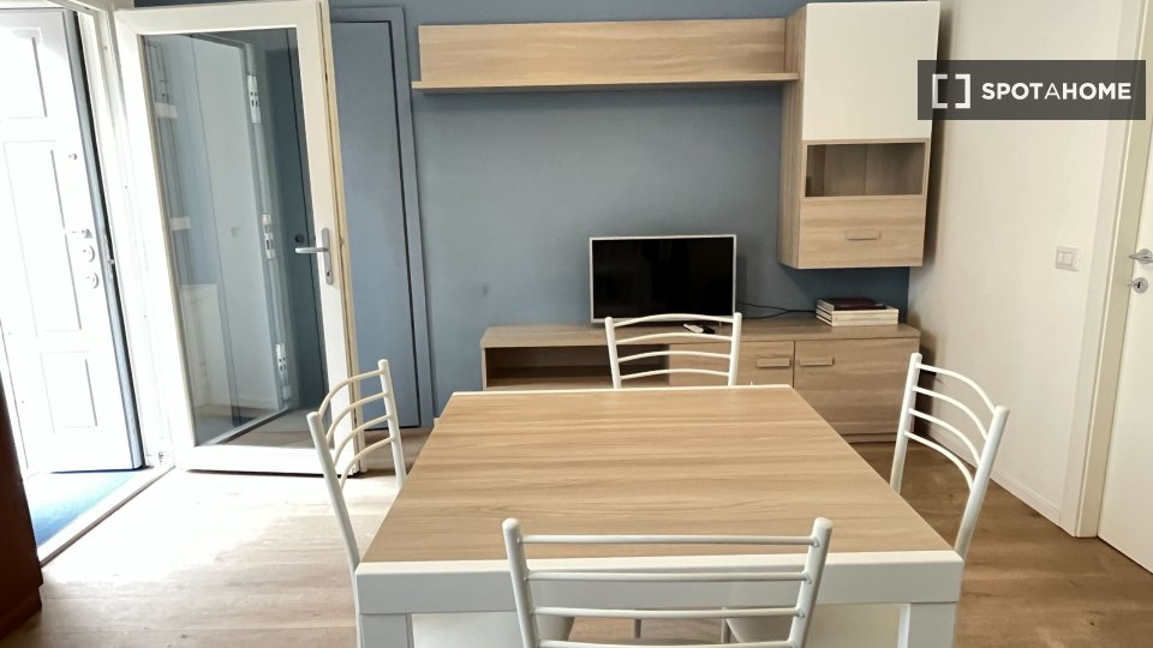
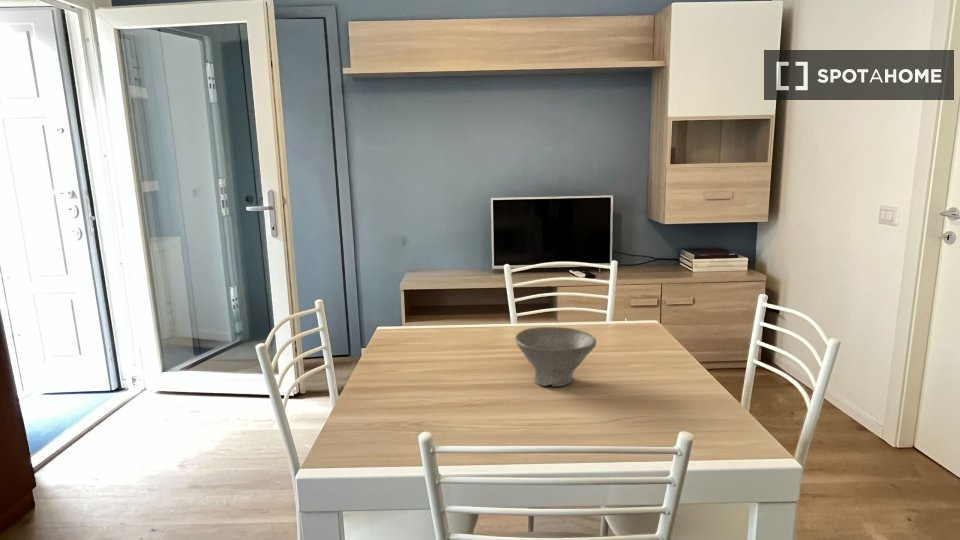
+ bowl [514,326,597,387]
